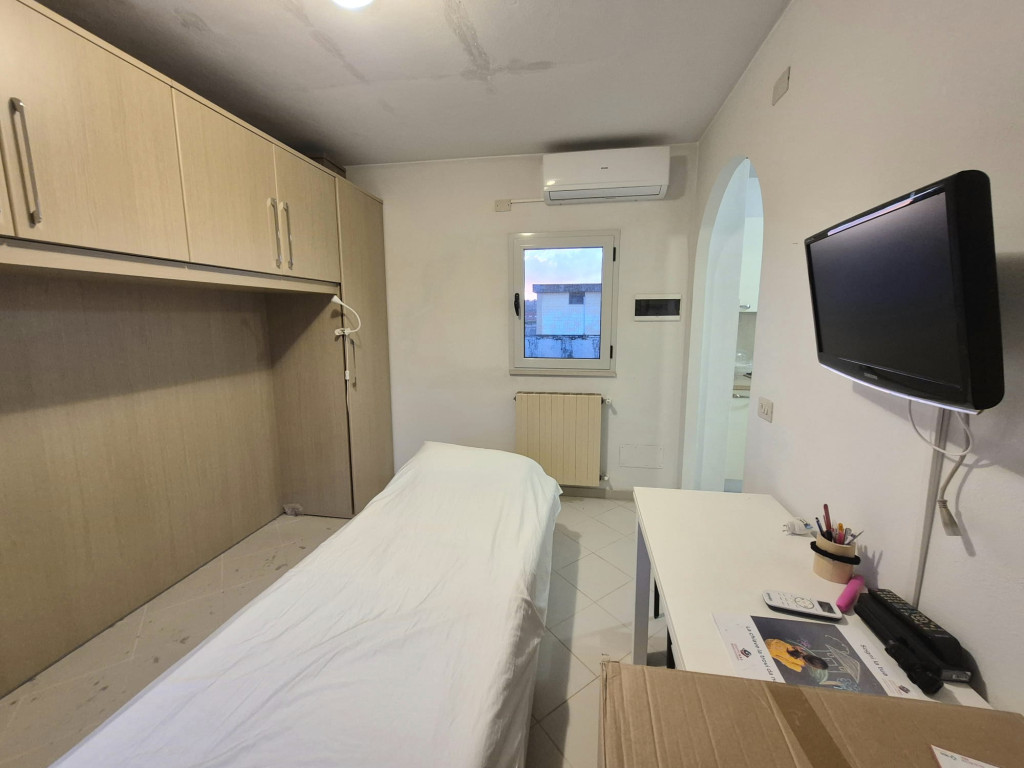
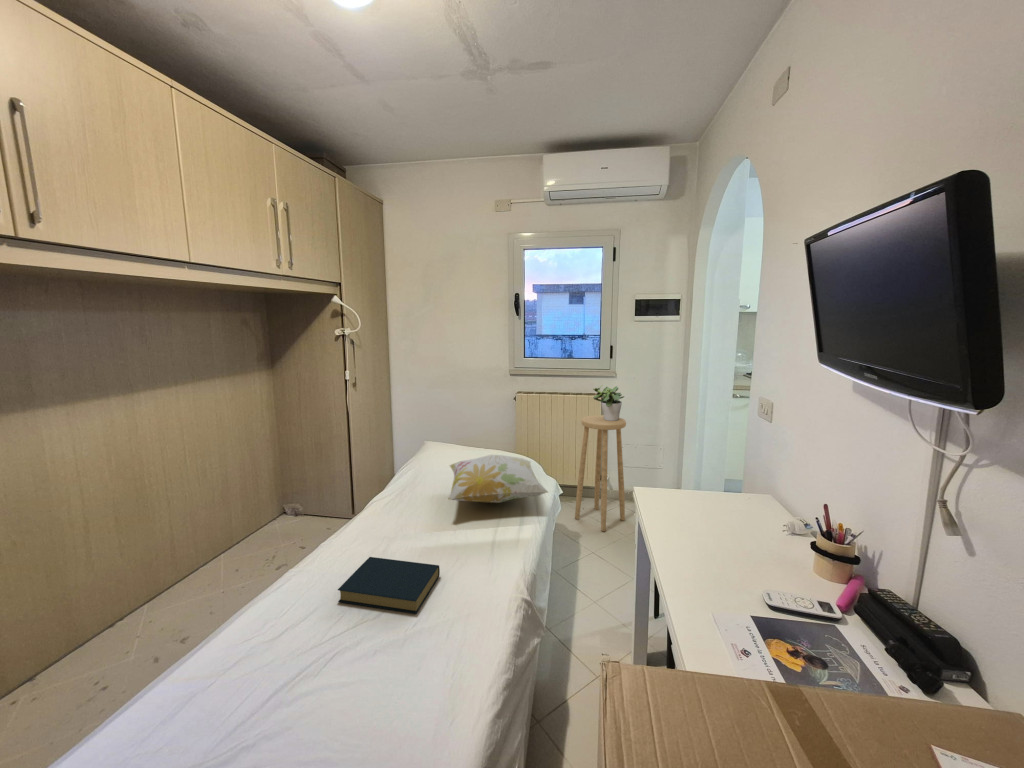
+ hardback book [337,556,441,614]
+ stool [574,414,627,532]
+ potted plant [592,384,625,421]
+ decorative pillow [447,454,550,504]
